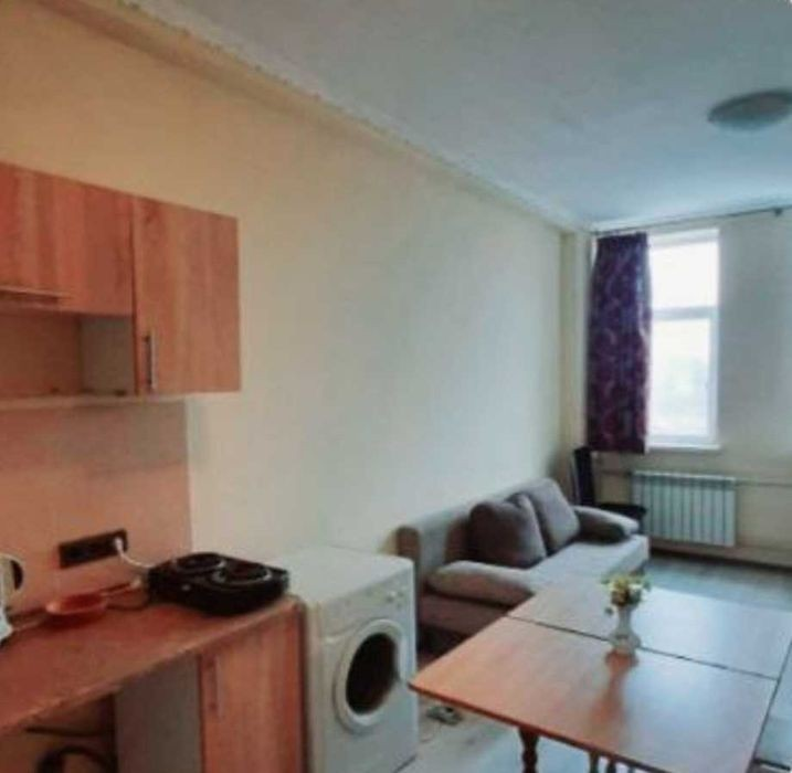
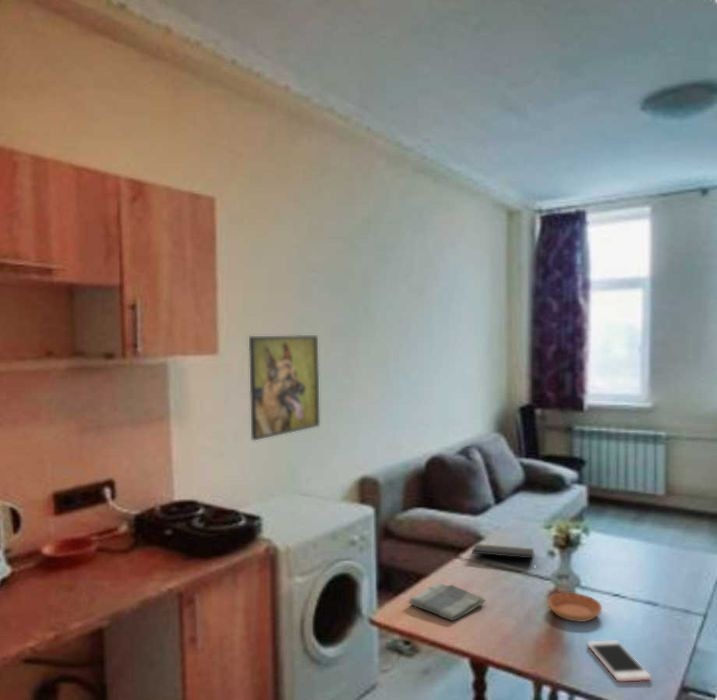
+ dish towel [408,581,486,622]
+ cell phone [586,640,652,683]
+ saucer [547,592,603,623]
+ notepad [471,543,536,564]
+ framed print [248,334,321,441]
